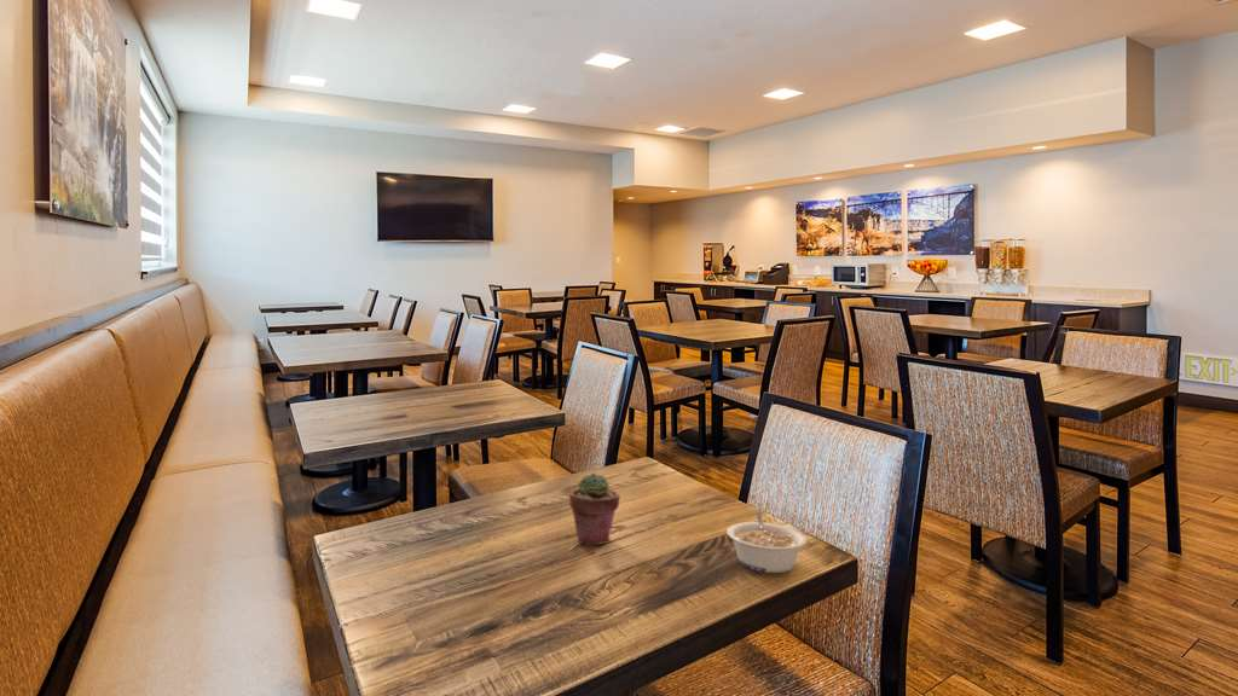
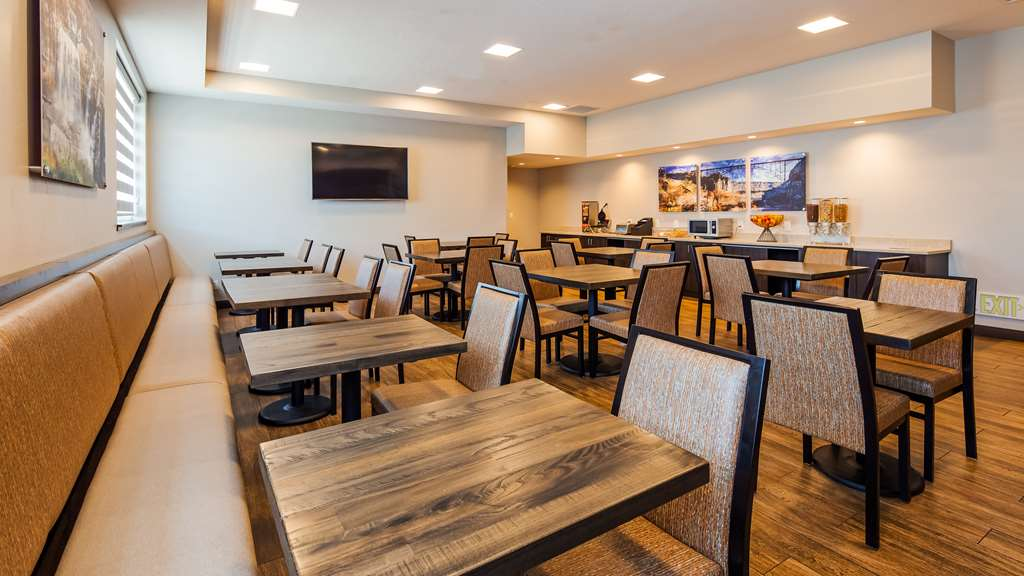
- legume [725,511,808,574]
- potted succulent [568,471,621,546]
